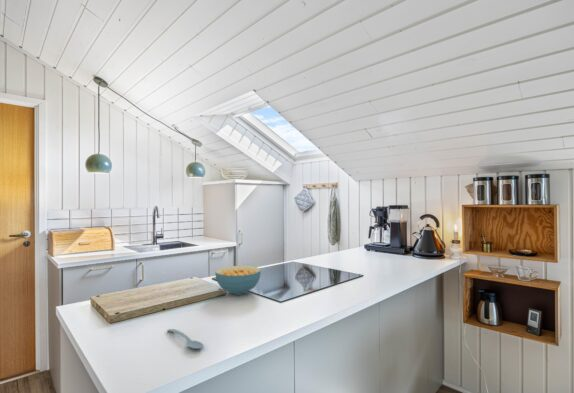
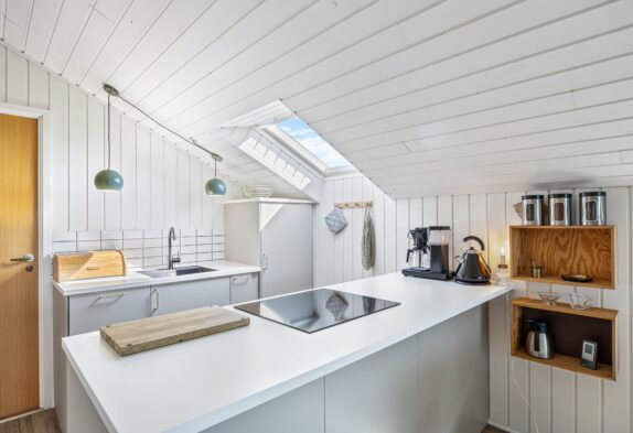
- spoon [166,328,205,350]
- cereal bowl [214,265,262,296]
